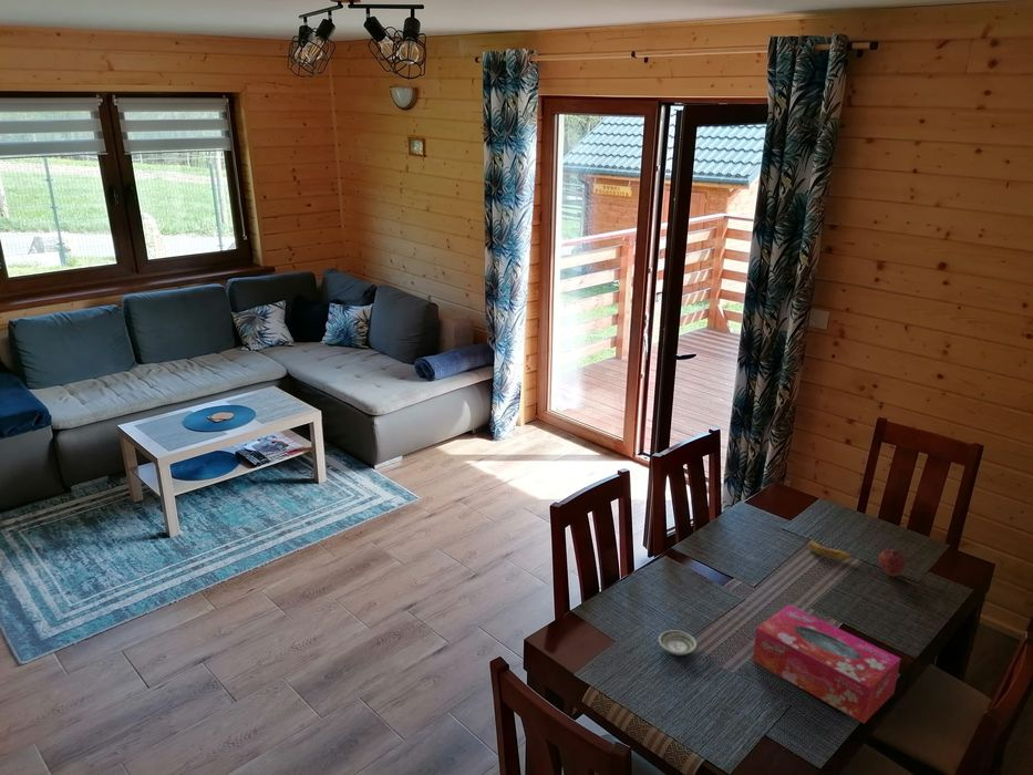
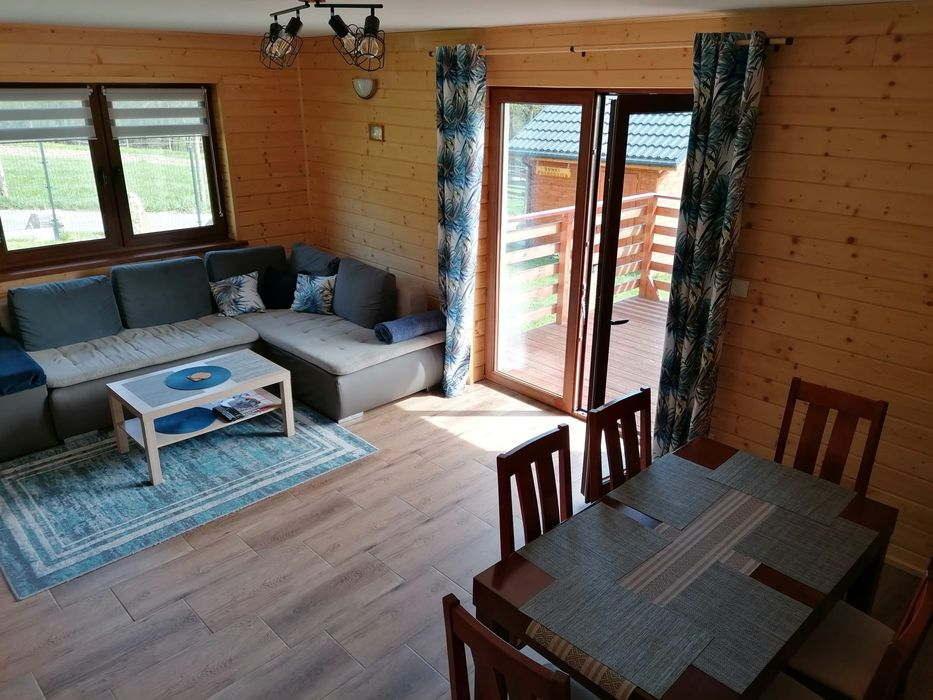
- banana [807,539,853,561]
- fruit [878,548,907,577]
- tissue box [752,603,901,725]
- saucer [658,629,698,657]
